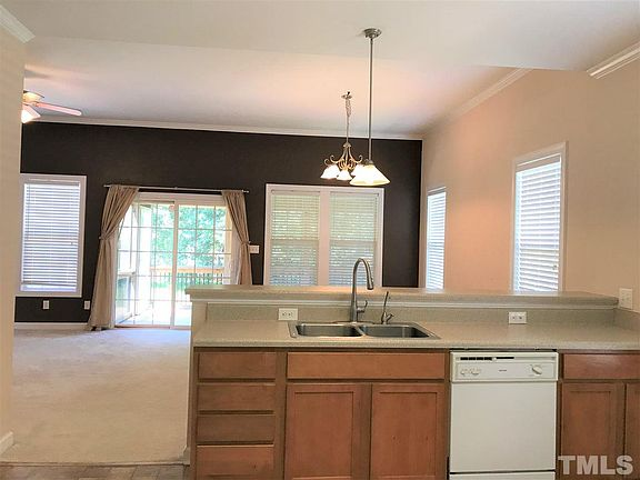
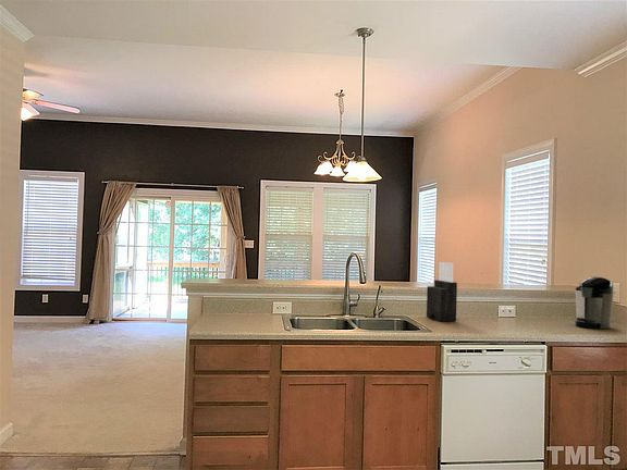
+ knife block [426,261,458,322]
+ coffee maker [574,276,615,330]
